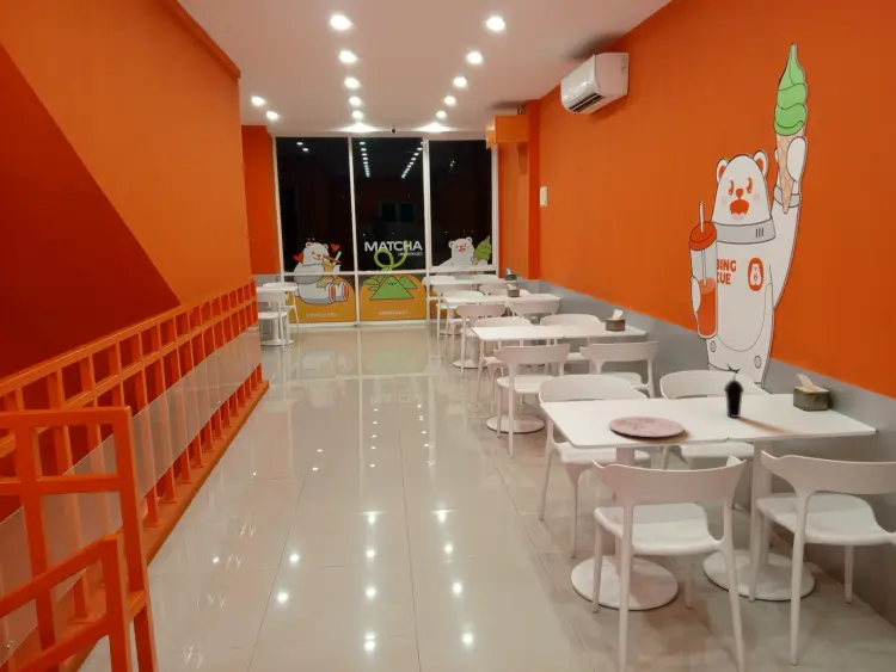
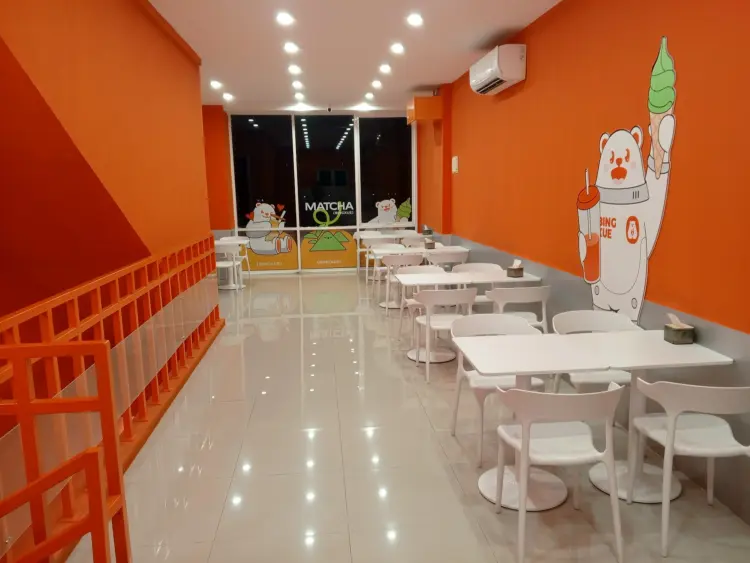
- cup [723,371,745,419]
- plate [607,415,686,438]
